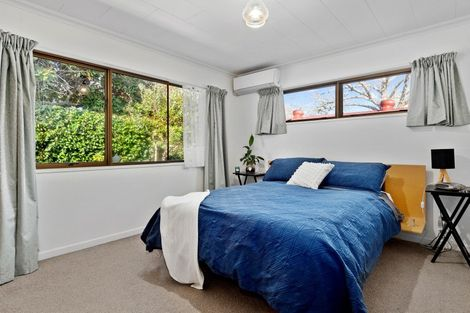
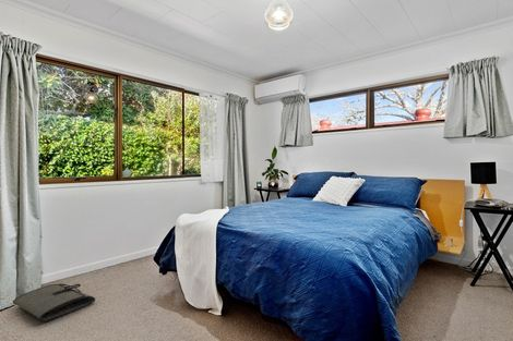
+ tool roll [12,282,96,322]
